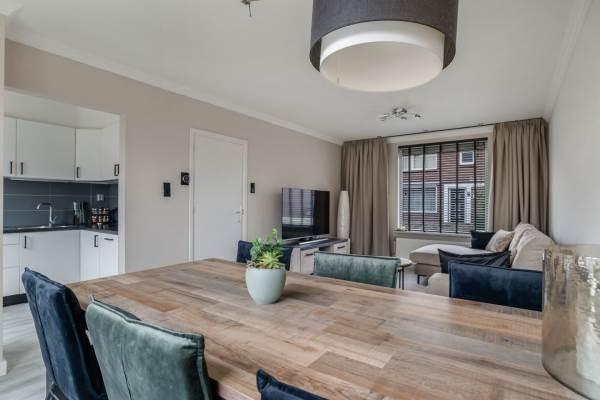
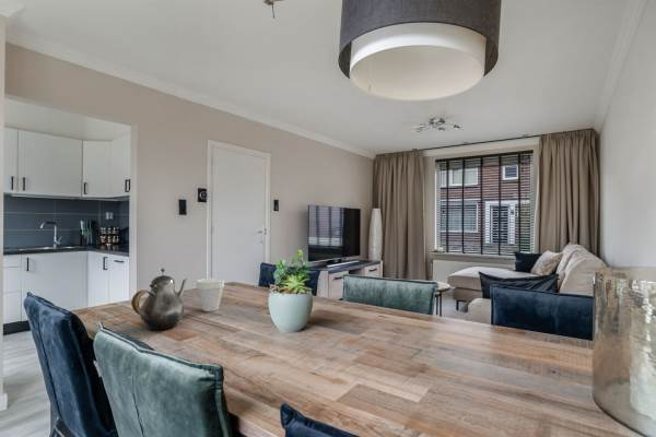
+ cup [196,276,225,312]
+ teapot [130,268,188,332]
